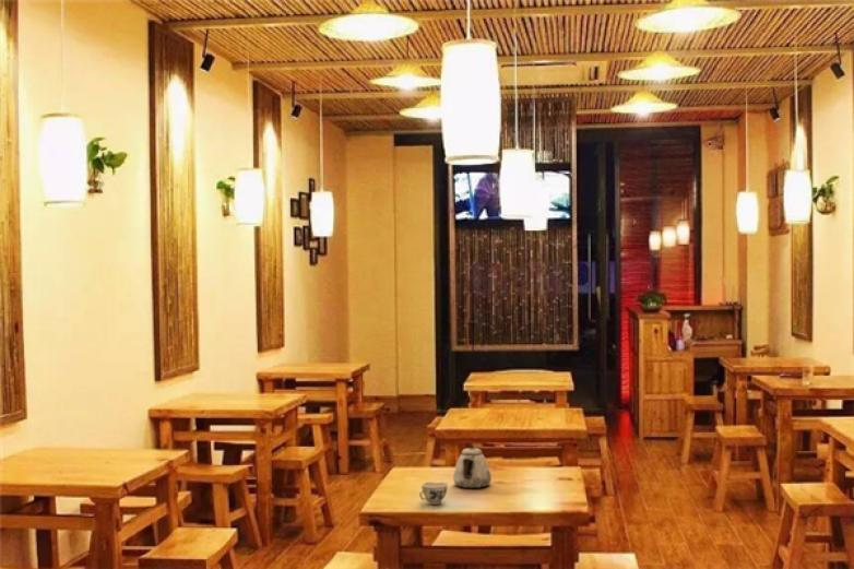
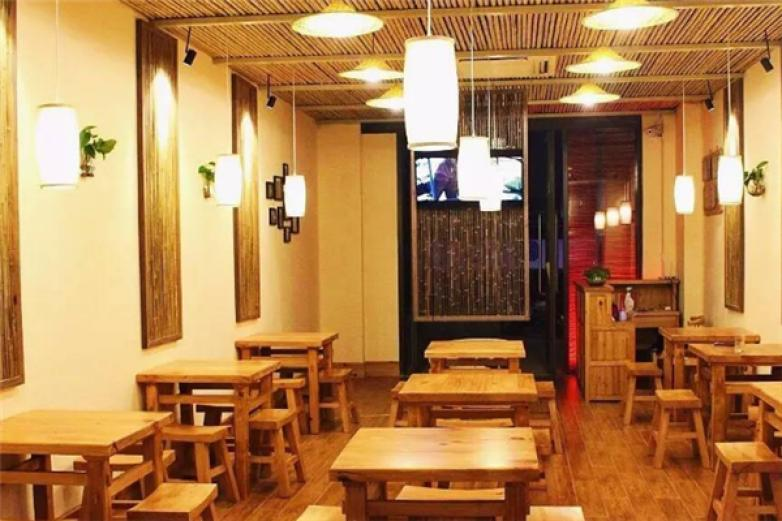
- teapot [452,444,493,489]
- chinaware [418,482,449,506]
